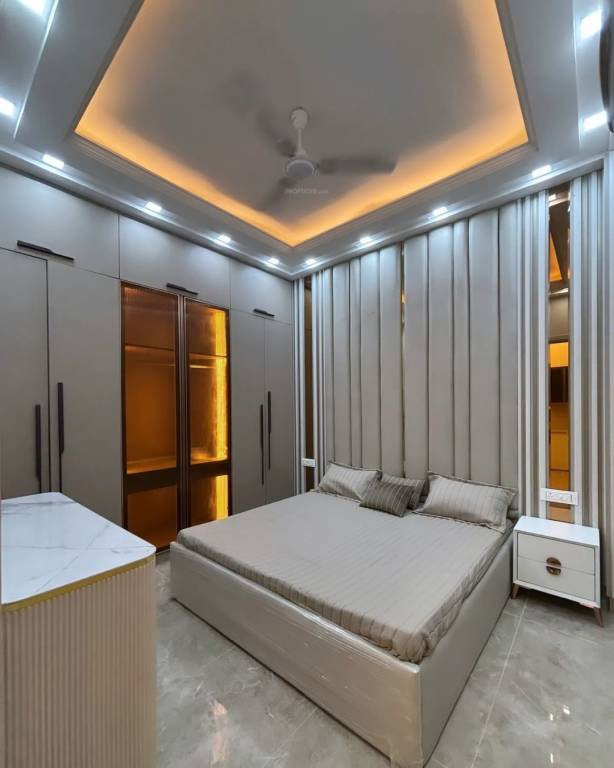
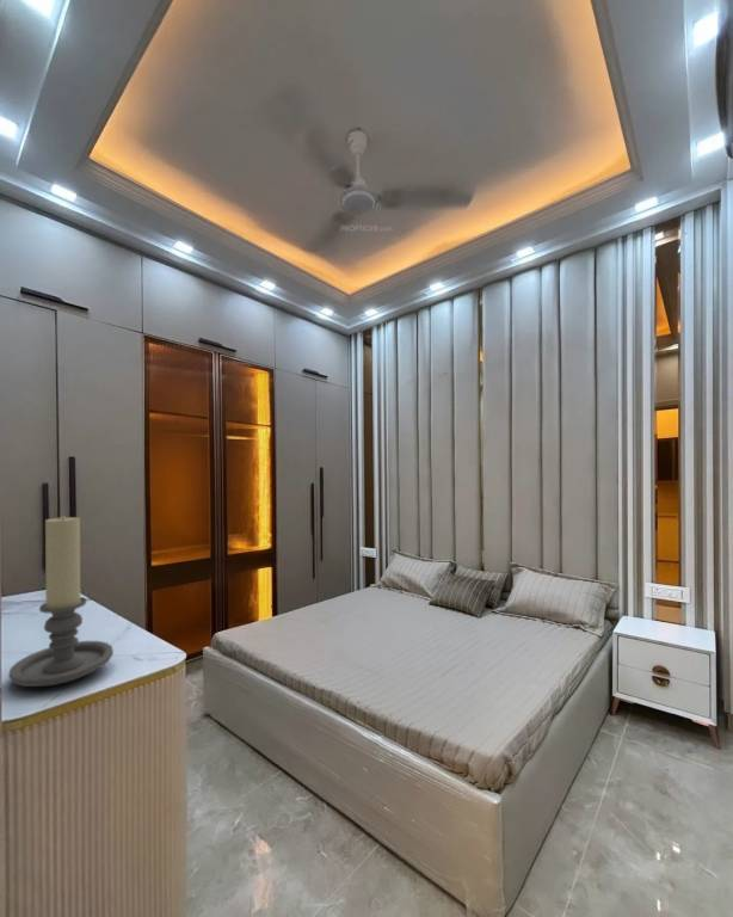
+ candle holder [7,513,115,688]
